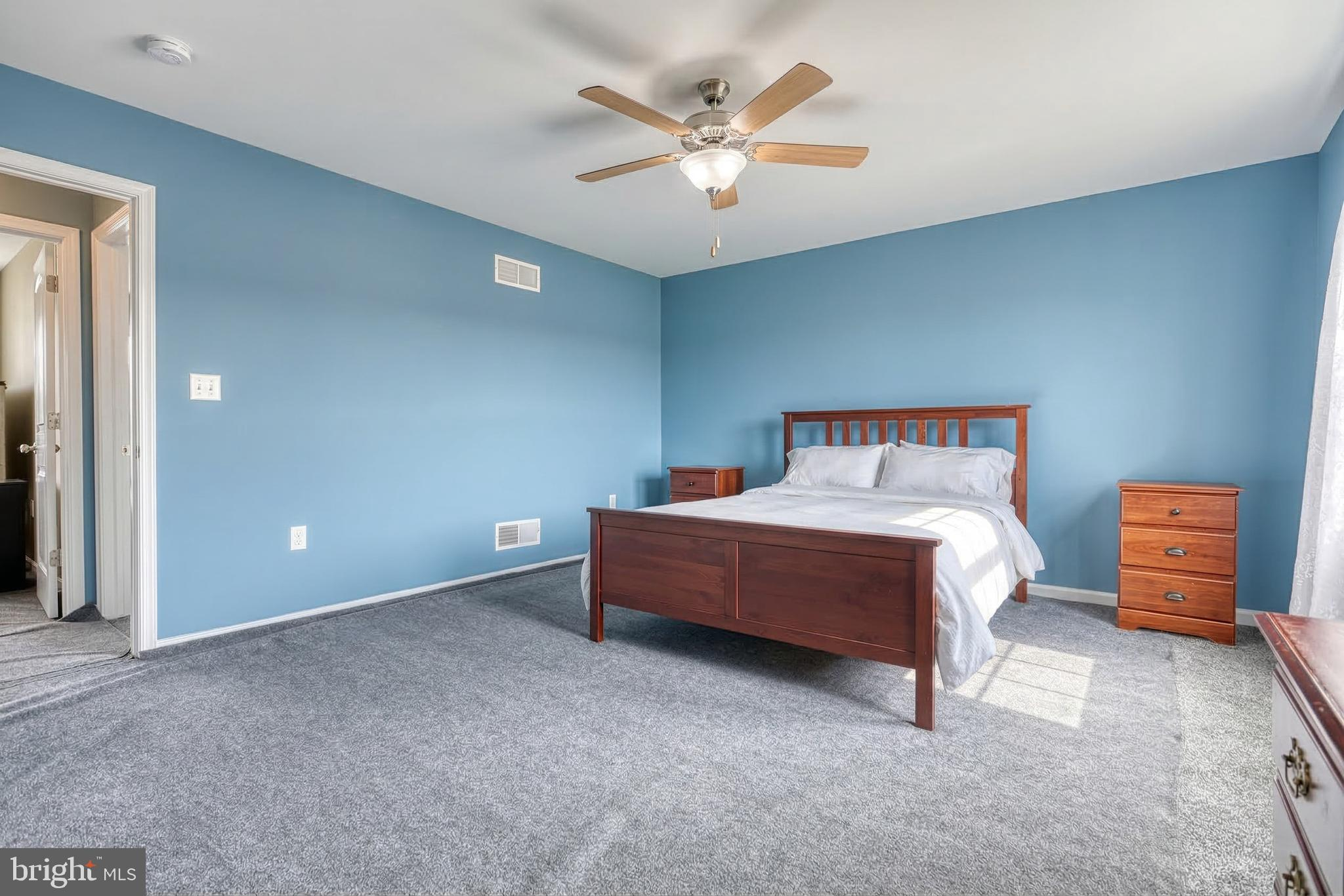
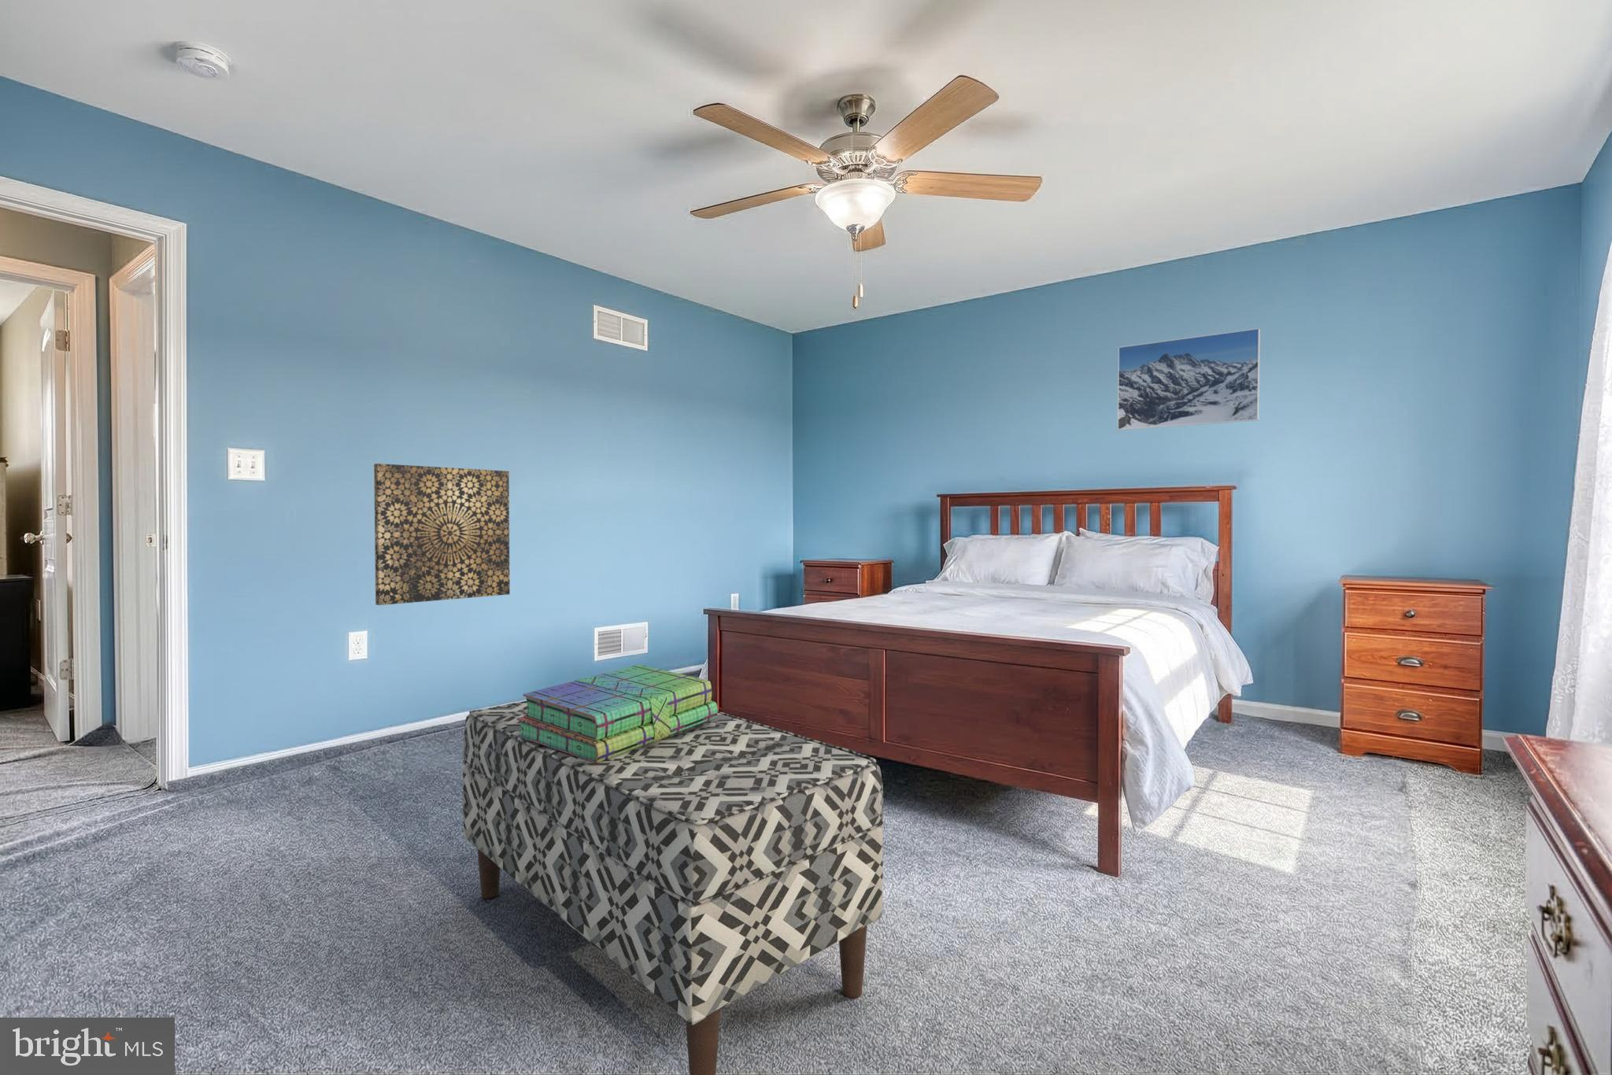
+ wall art [373,463,511,606]
+ stack of books [517,665,718,763]
+ bench [462,701,884,1075]
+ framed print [1117,328,1261,431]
